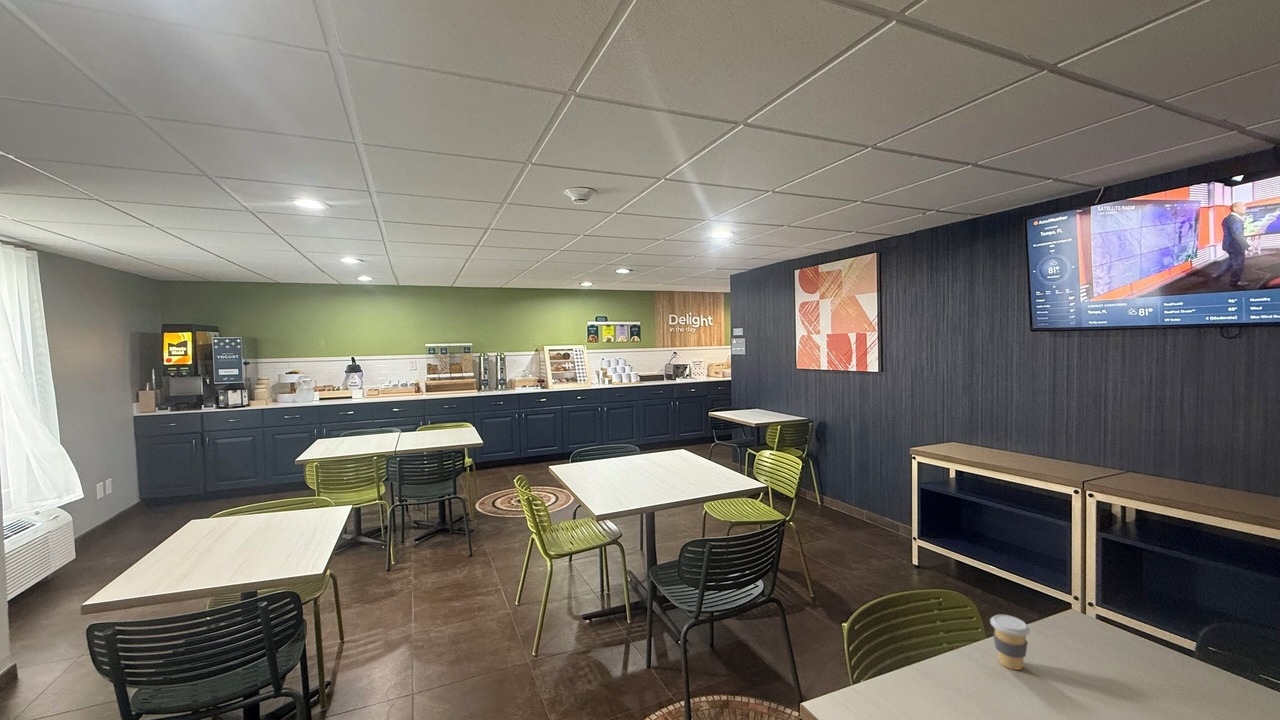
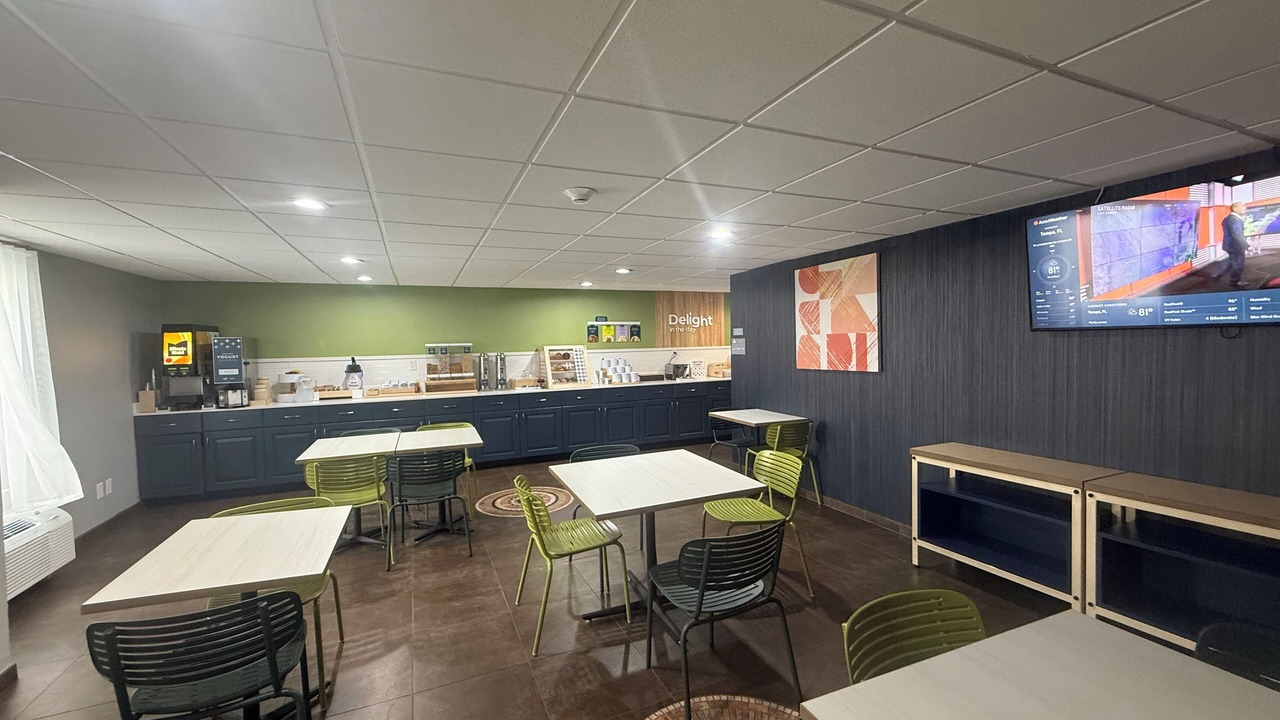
- coffee cup [989,614,1031,671]
